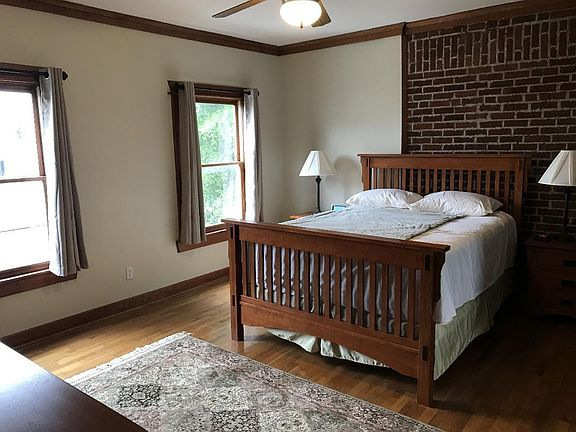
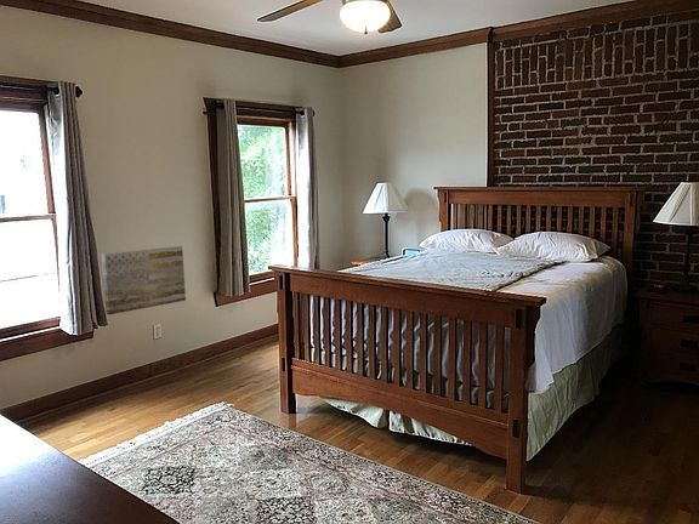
+ wall art [101,245,187,315]
